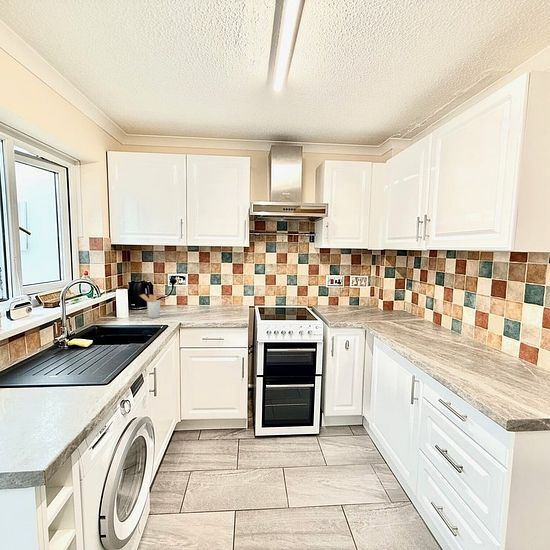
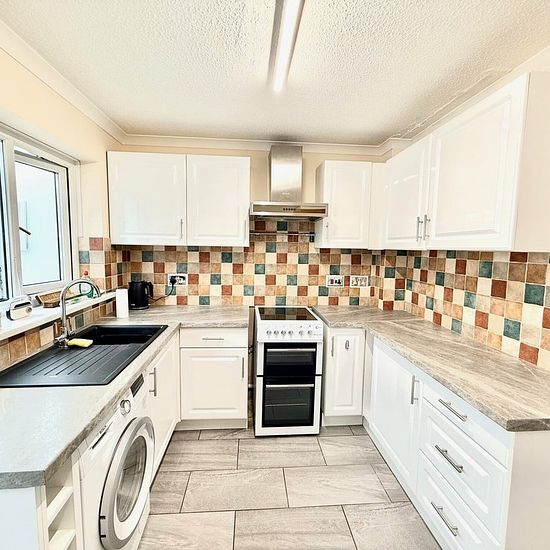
- utensil holder [139,293,162,319]
